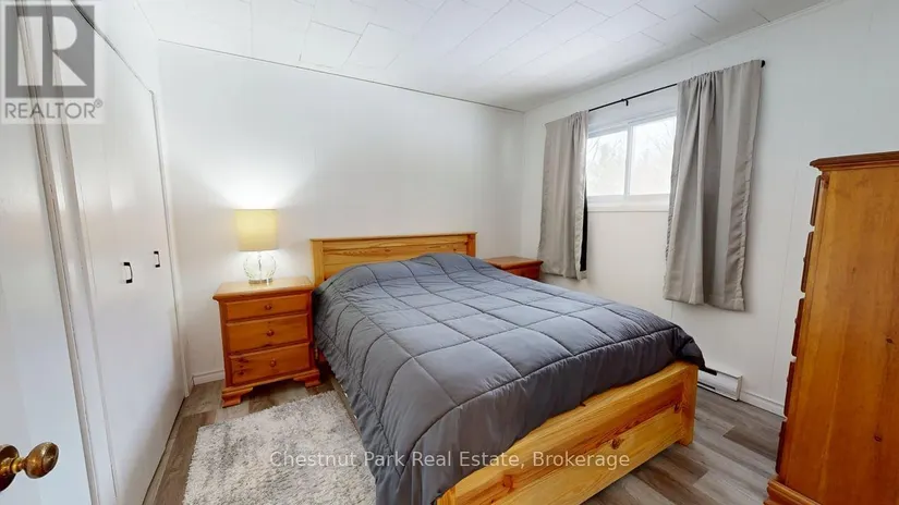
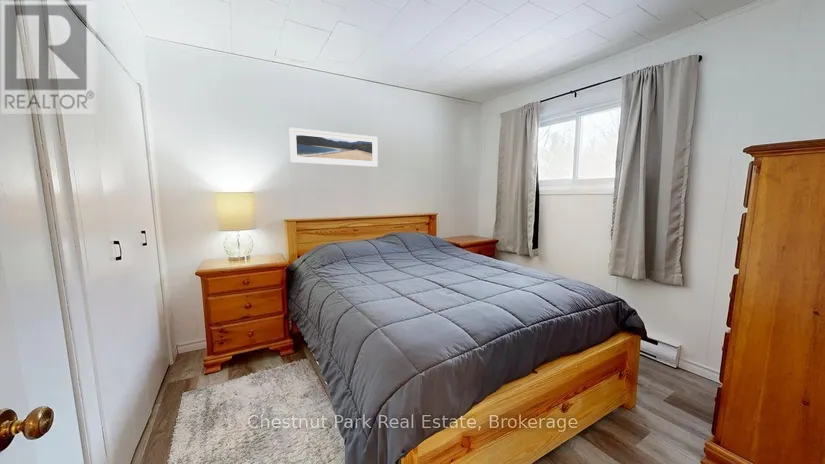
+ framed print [288,127,379,168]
